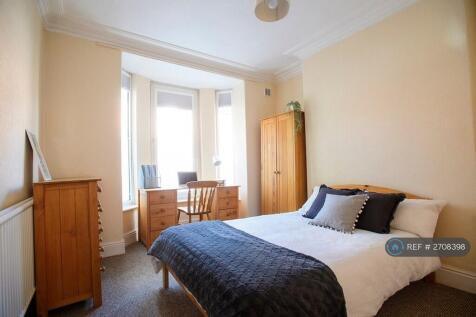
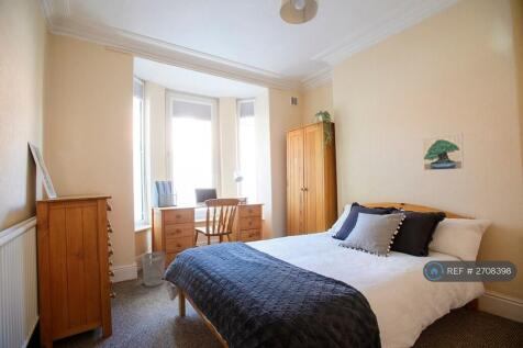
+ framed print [422,133,465,171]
+ wastebasket [141,250,167,288]
